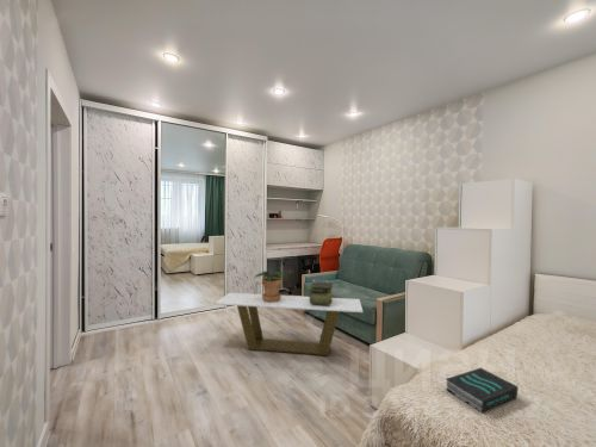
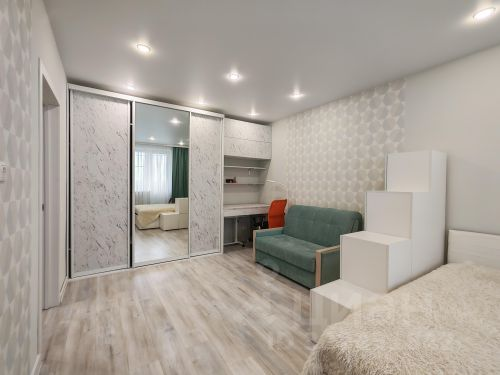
- potted plant [254,268,285,302]
- book [445,366,520,414]
- stack of books [306,279,334,305]
- coffee table [213,292,364,356]
